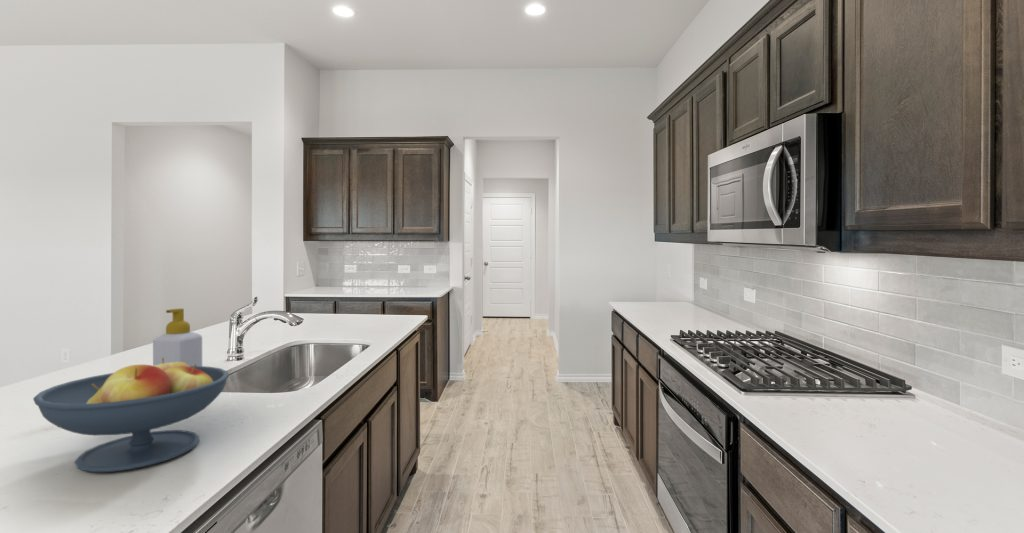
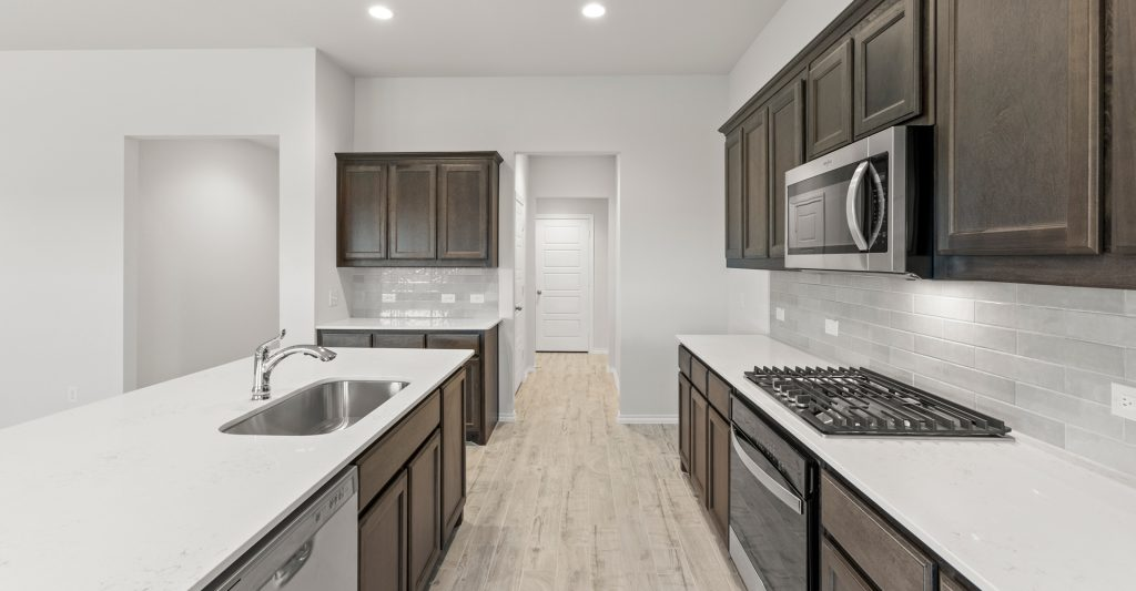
- soap bottle [152,307,203,366]
- fruit bowl [32,358,230,473]
